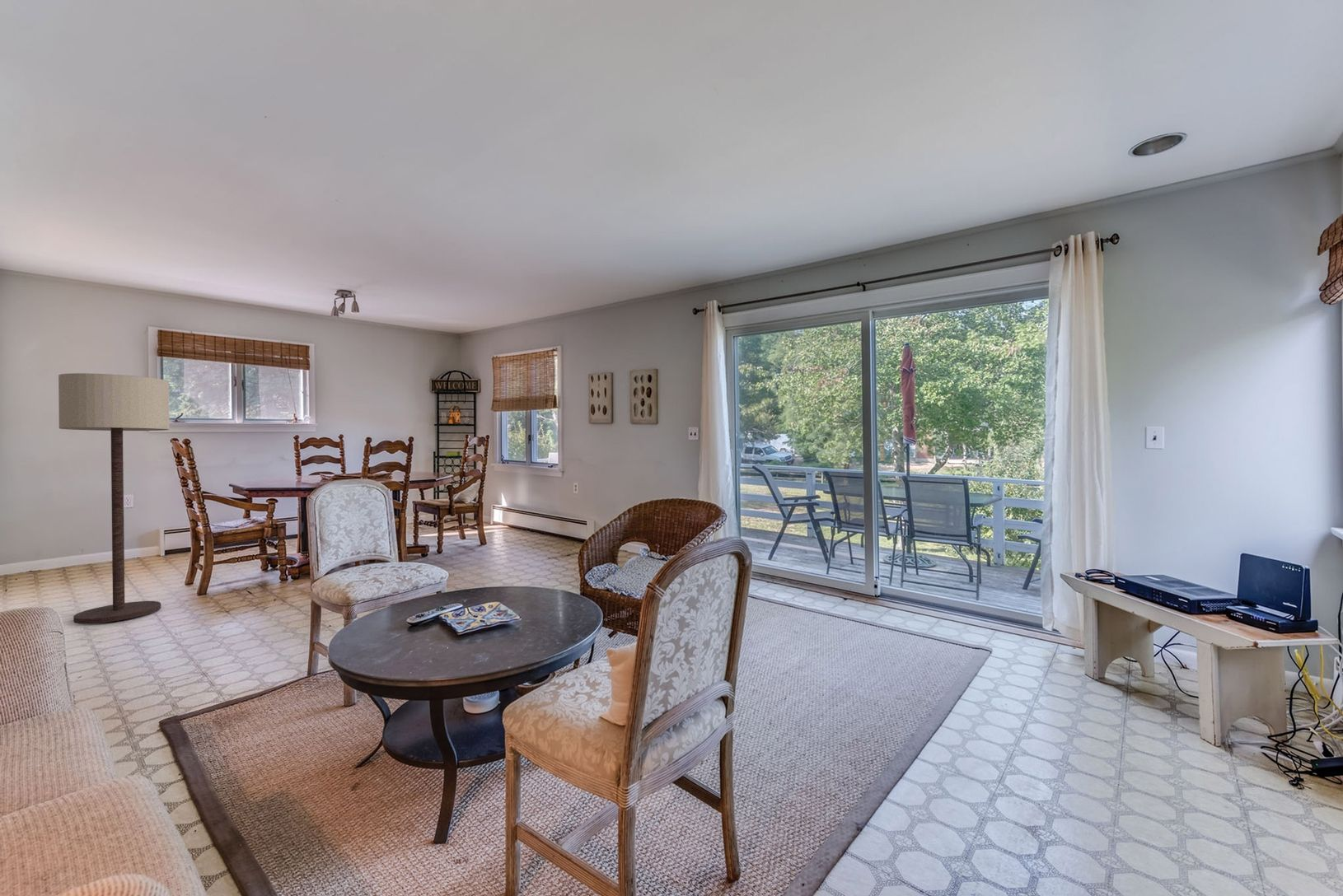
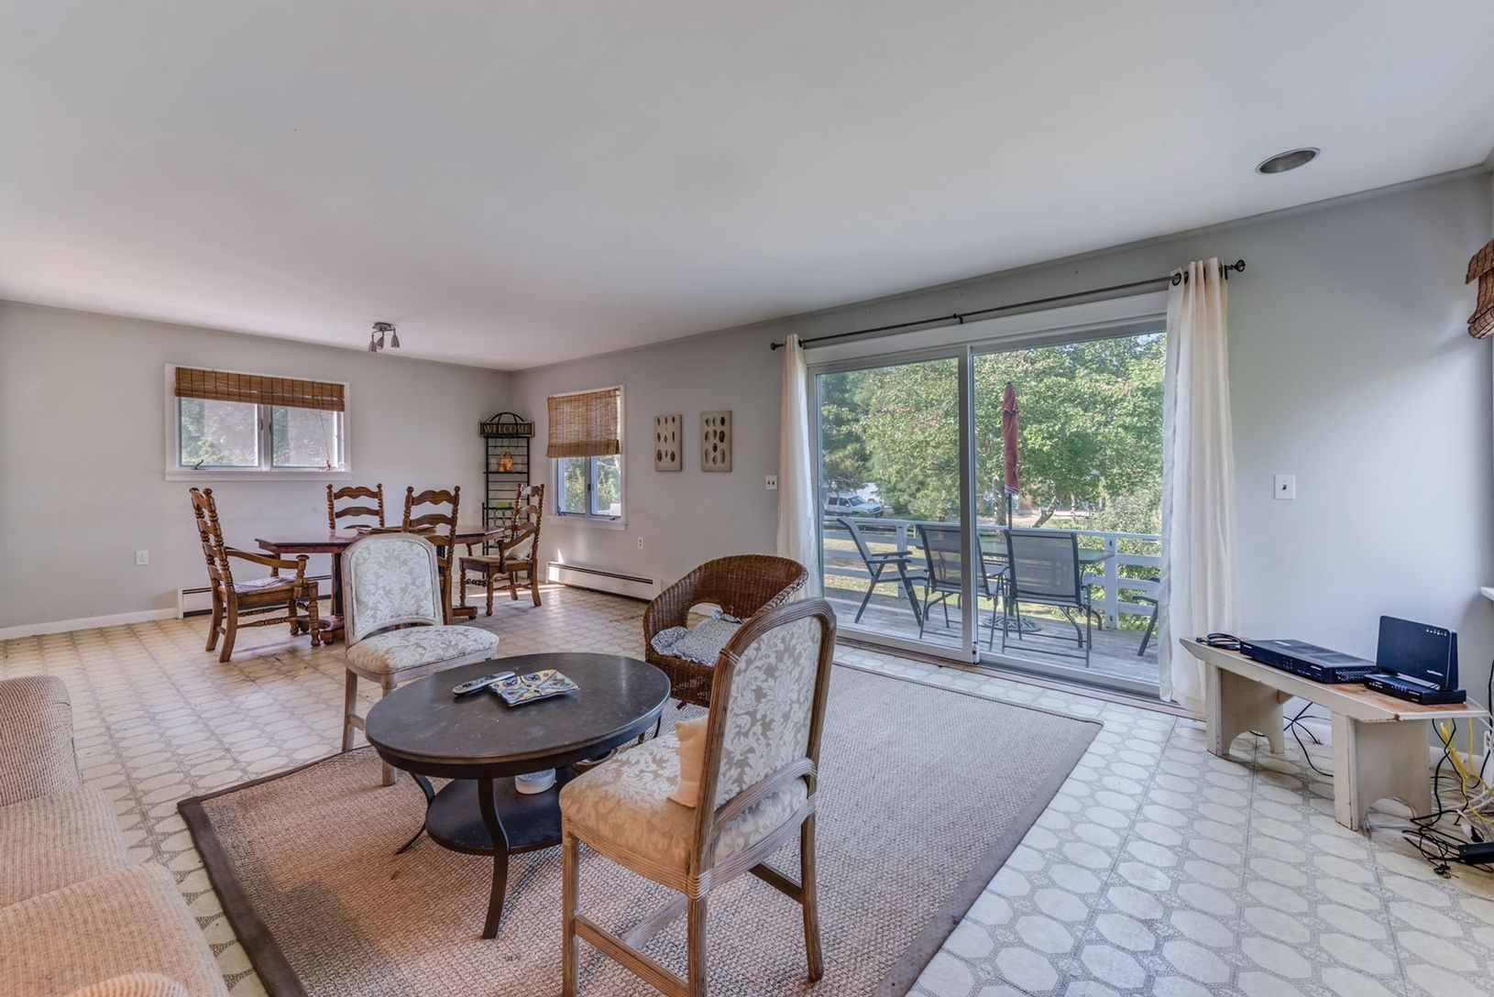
- floor lamp [58,372,171,625]
